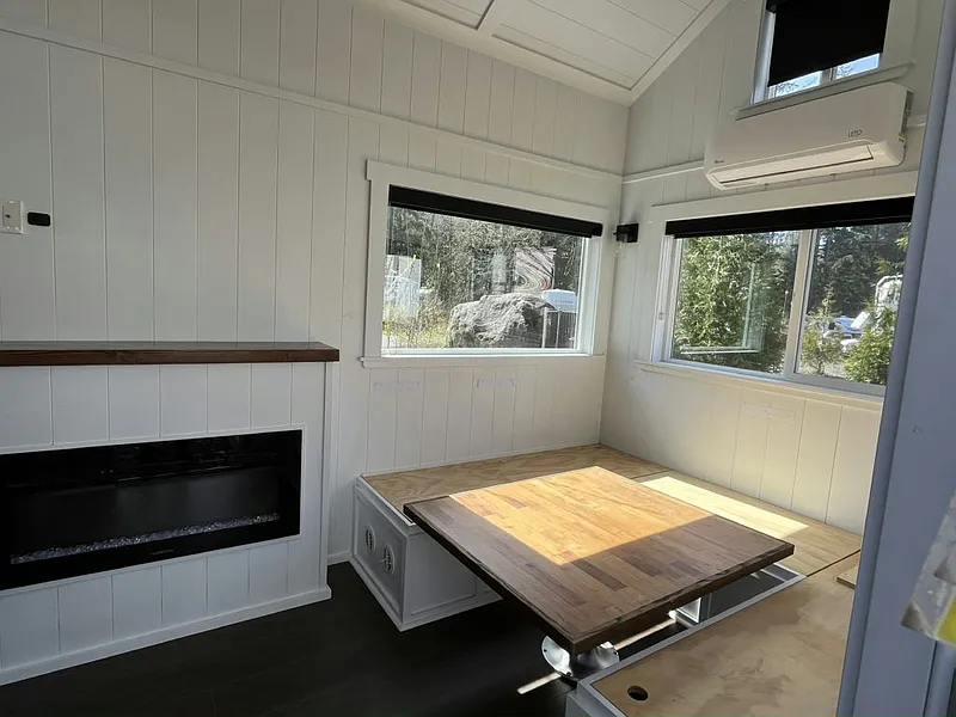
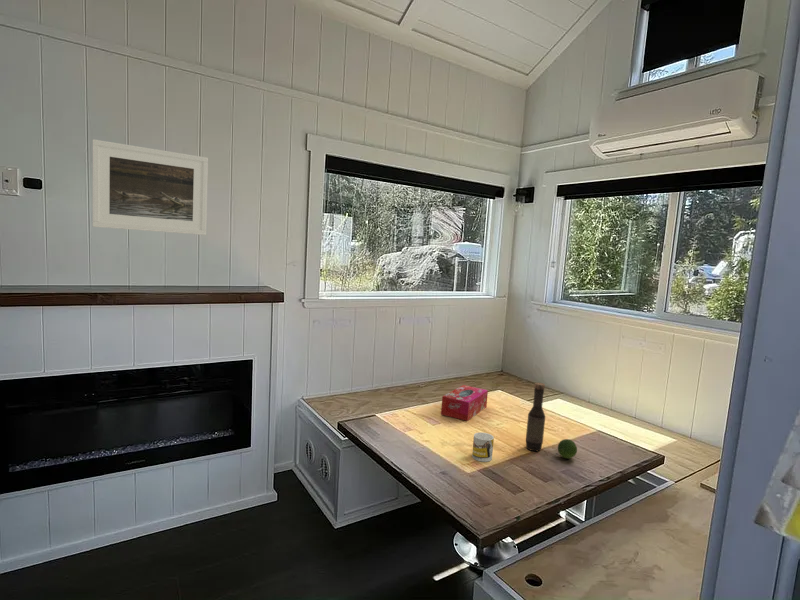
+ tissue box [440,384,489,422]
+ fruit [557,438,578,459]
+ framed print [92,138,209,236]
+ mug [471,431,495,463]
+ bottle [525,382,546,452]
